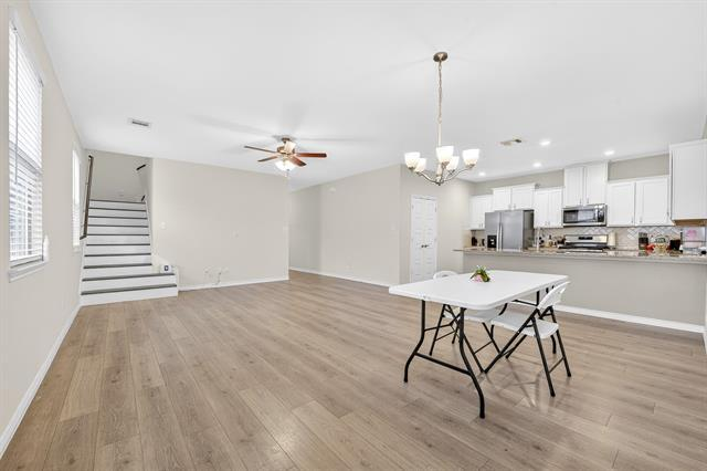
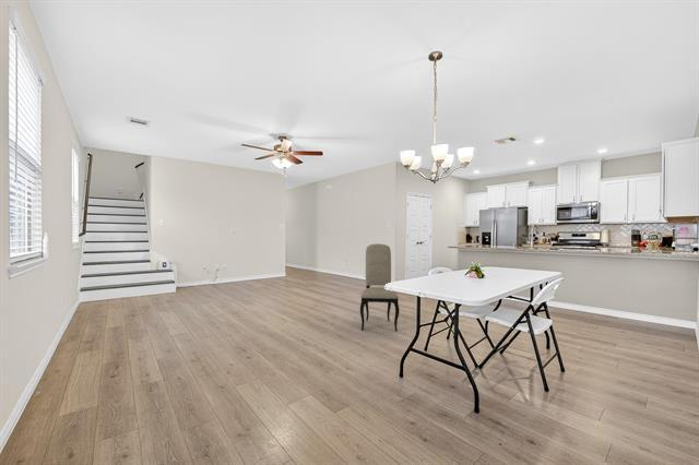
+ dining chair [359,242,401,332]
